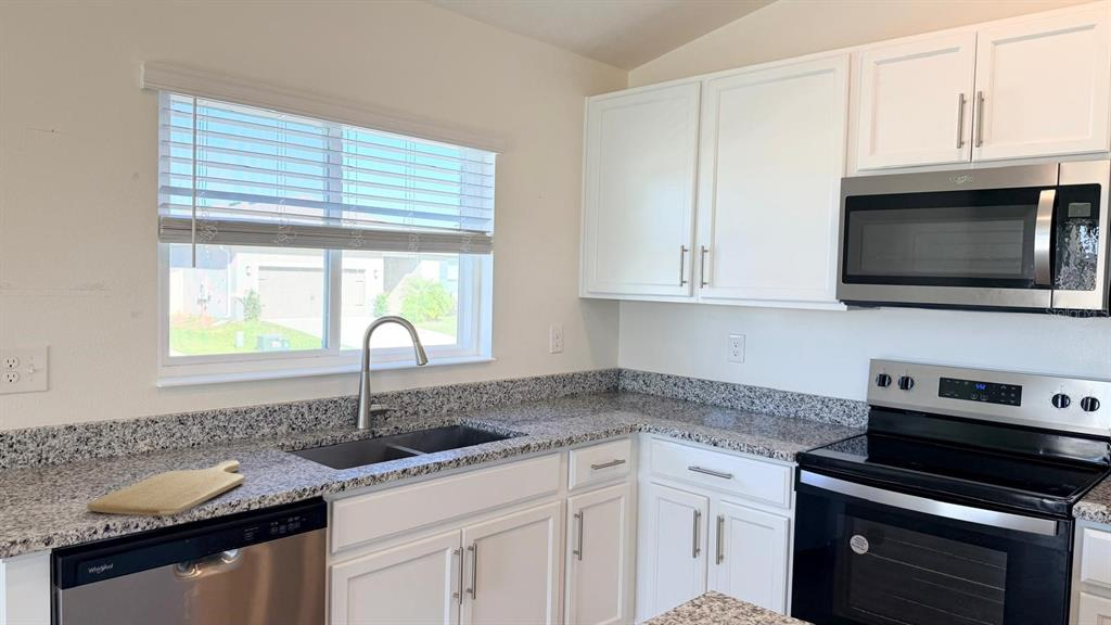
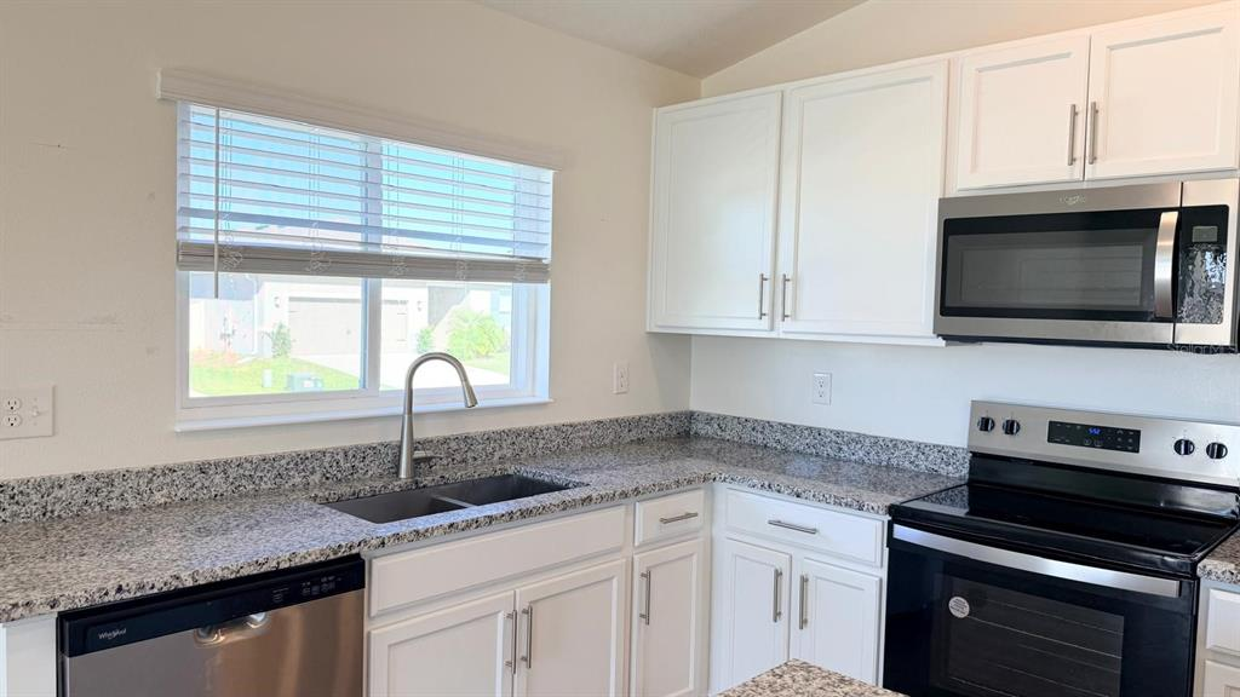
- chopping board [86,459,246,516]
